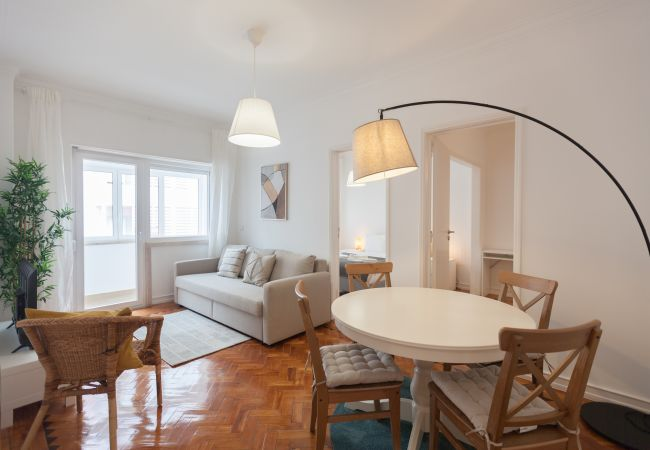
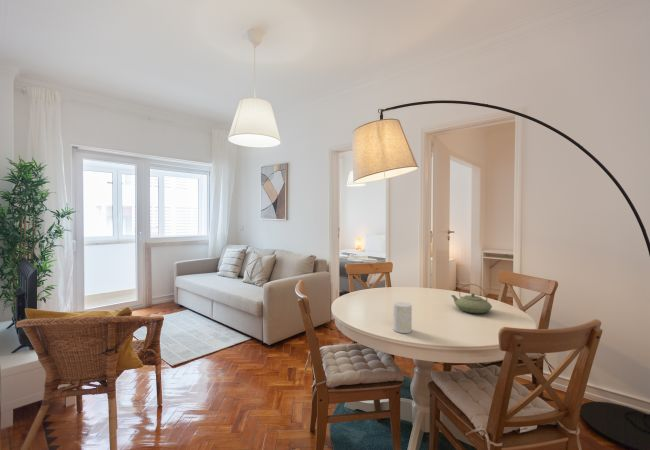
+ cup [393,301,413,334]
+ teapot [450,283,493,314]
